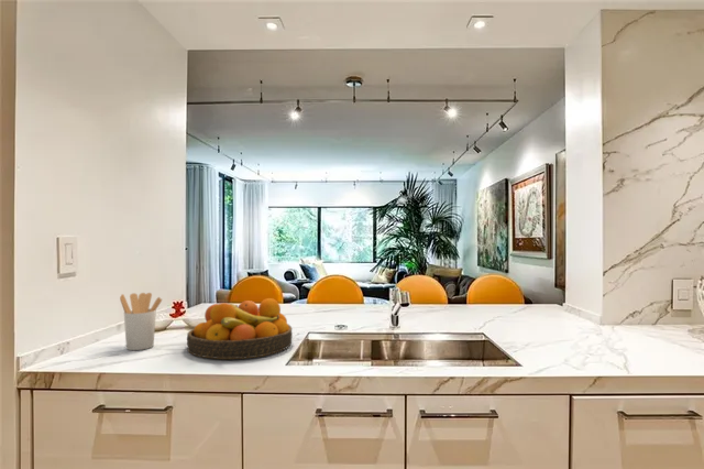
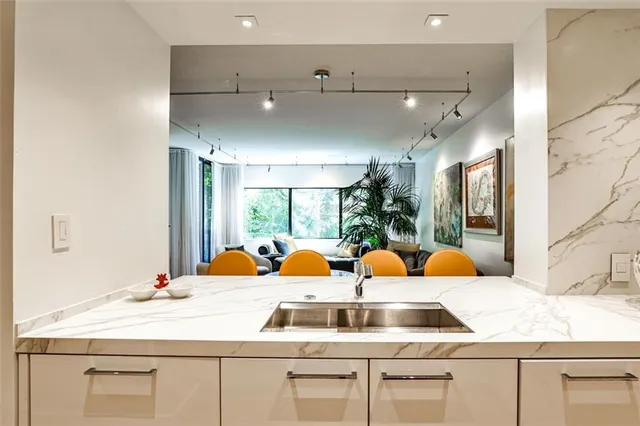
- fruit bowl [186,297,294,360]
- utensil holder [119,292,163,351]
